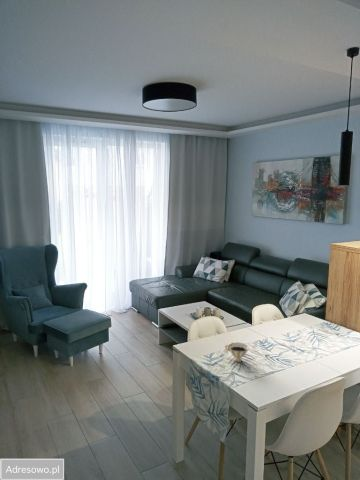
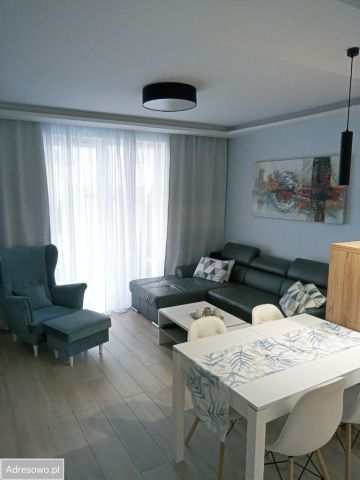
- teacup [224,341,250,363]
